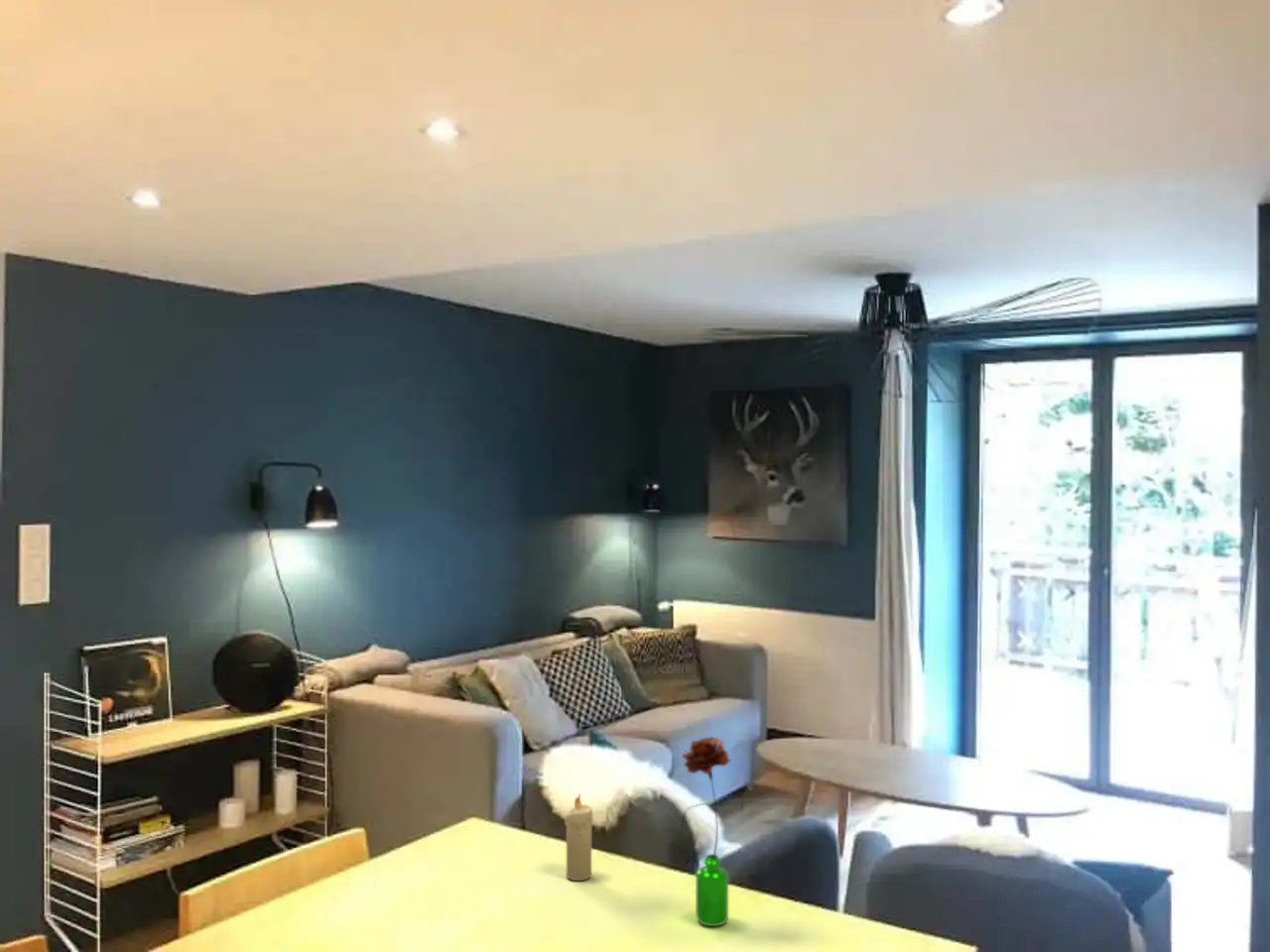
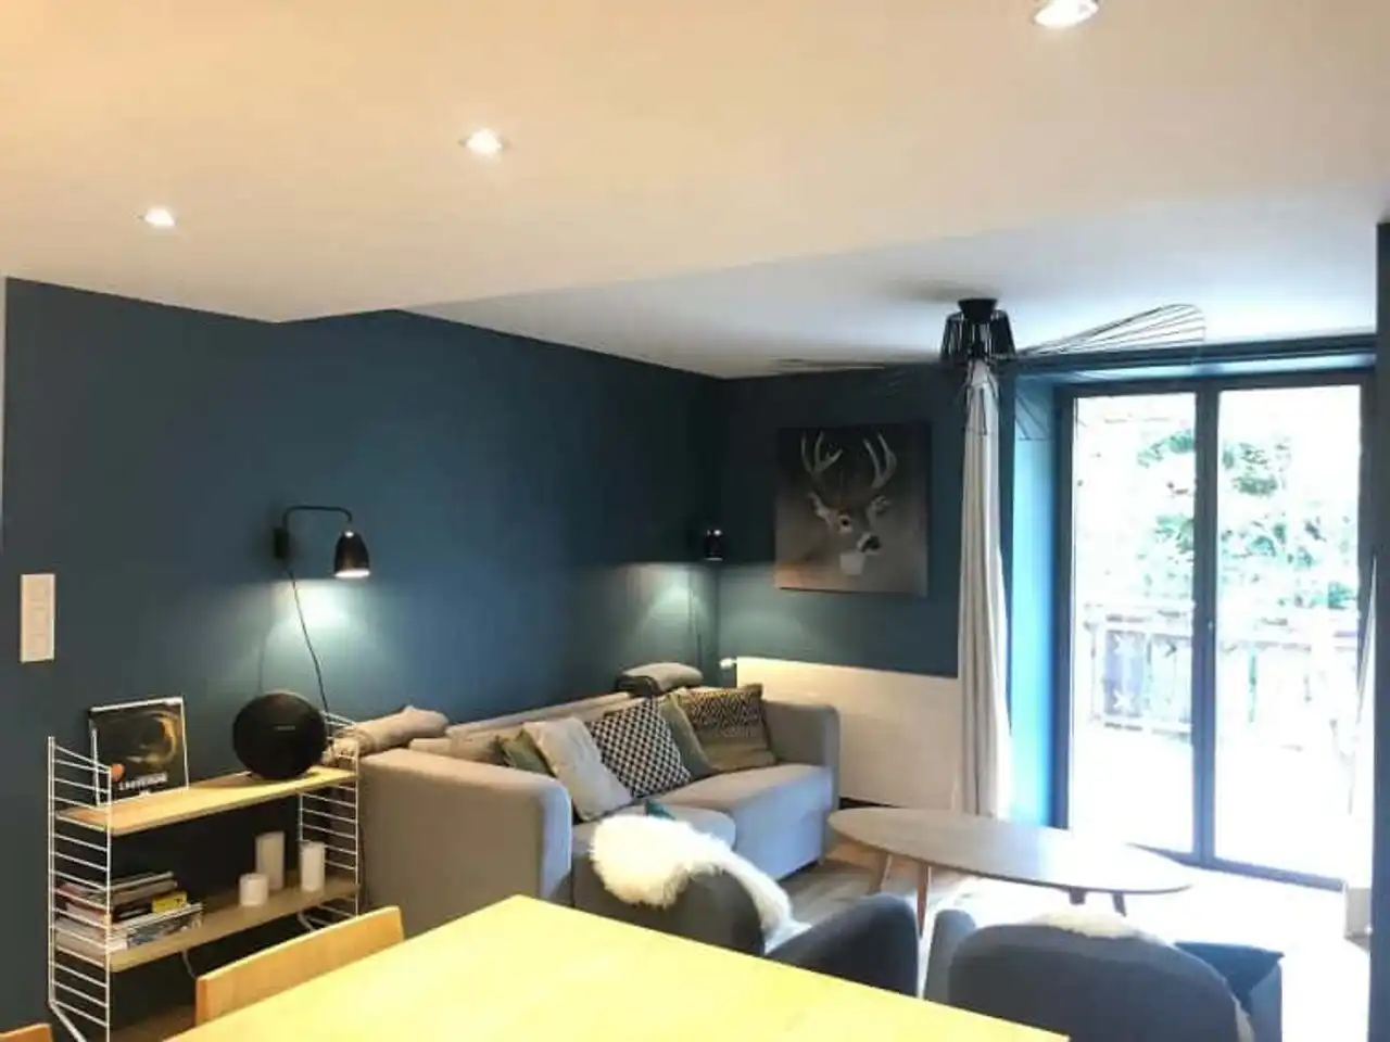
- candle [564,793,594,882]
- flower [681,736,744,927]
